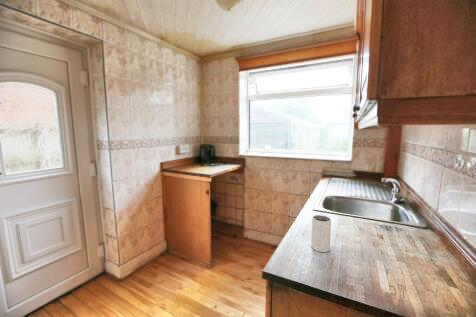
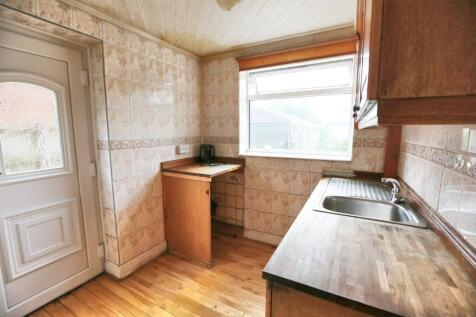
- mug [311,214,332,253]
